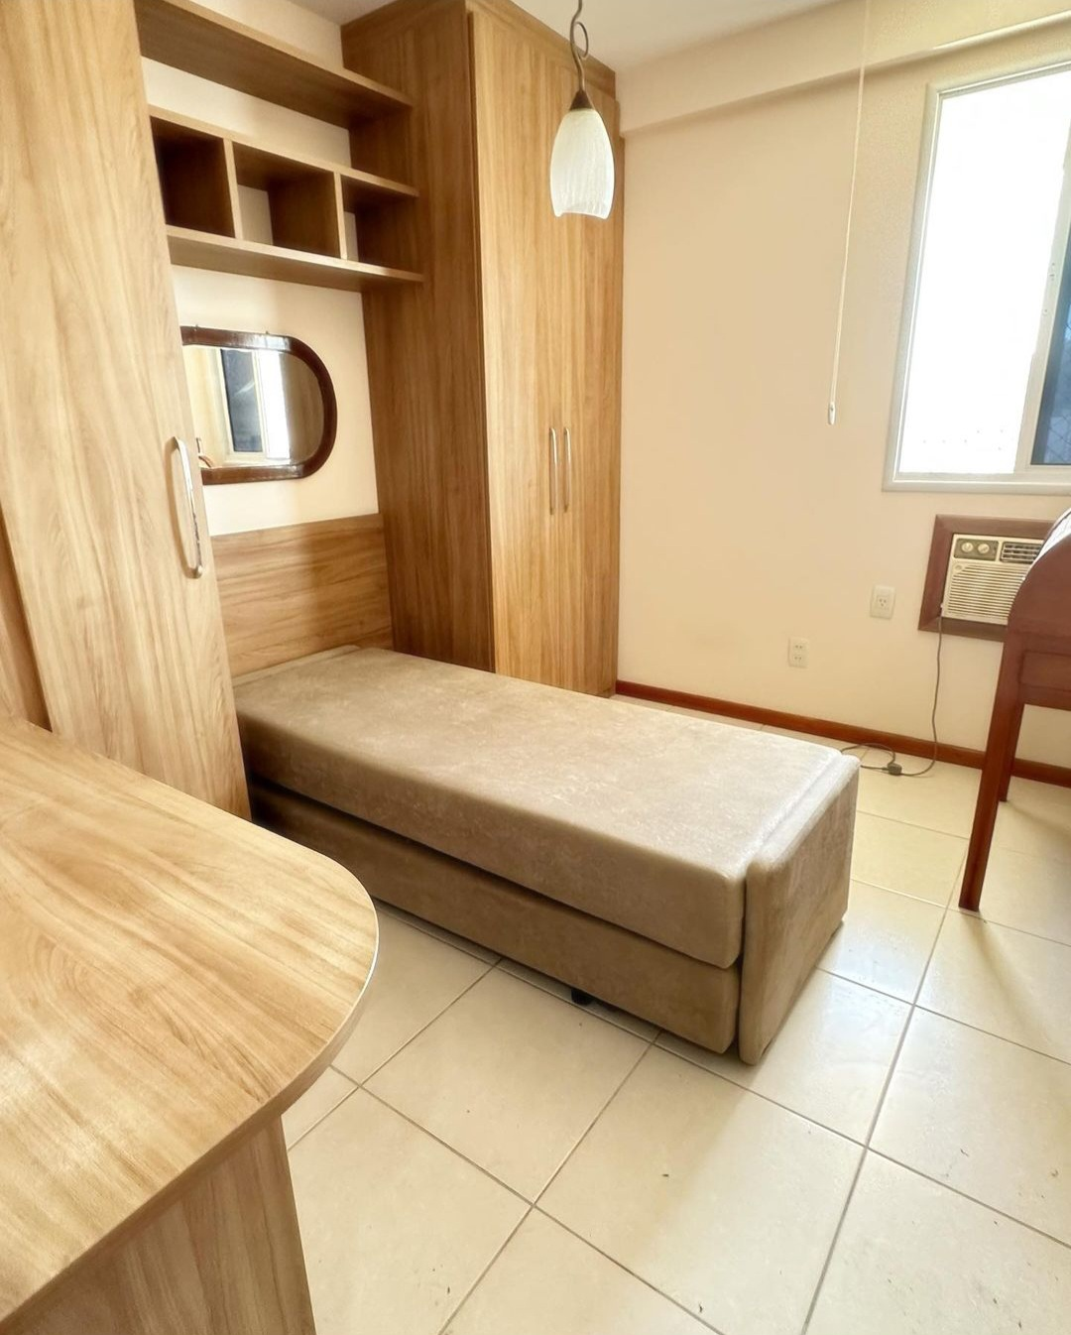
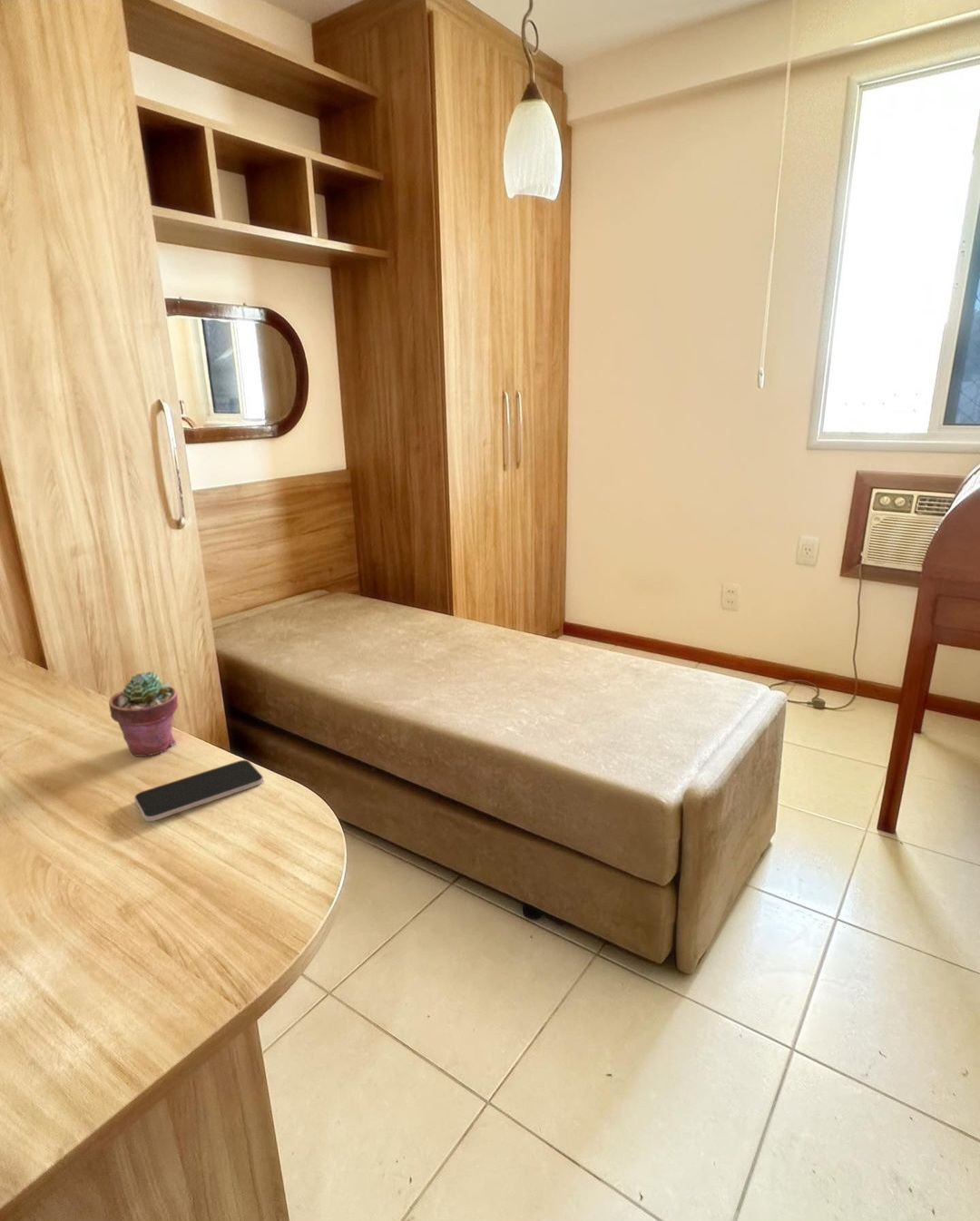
+ smartphone [133,759,264,822]
+ potted succulent [108,670,179,757]
